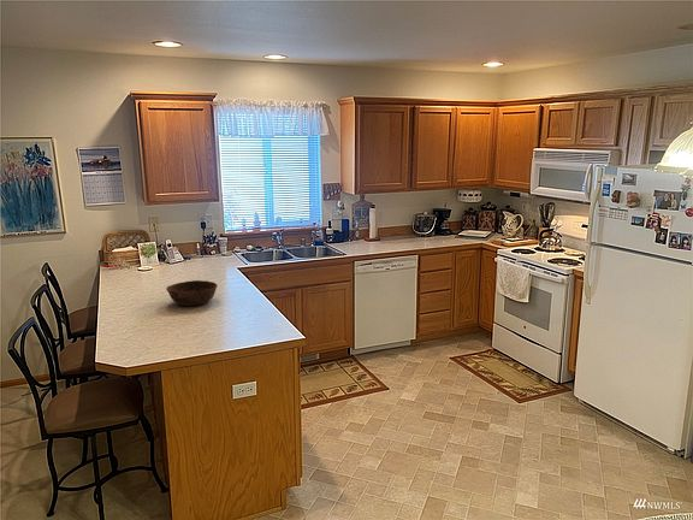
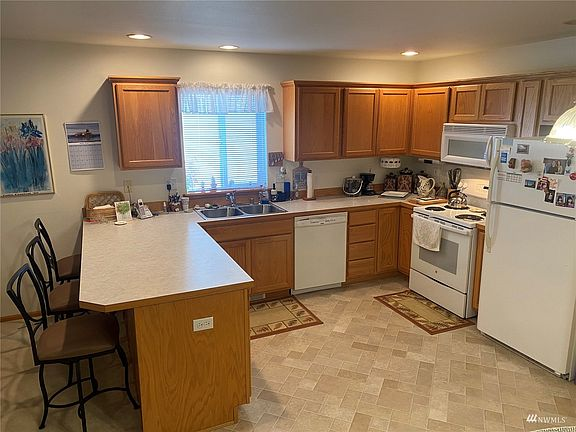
- bowl [165,279,219,307]
